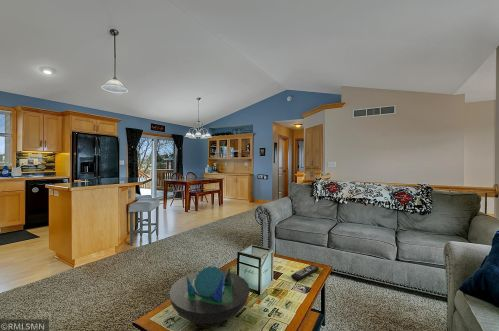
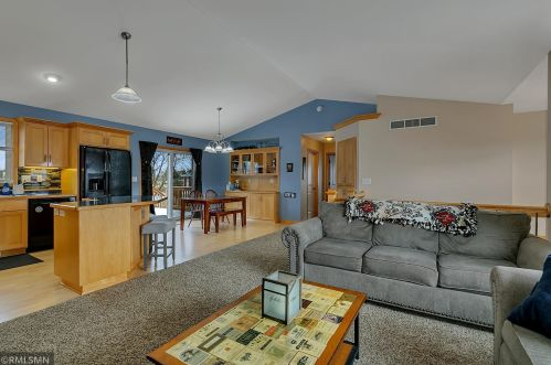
- remote control [290,264,320,282]
- decorative bowl [168,265,251,325]
